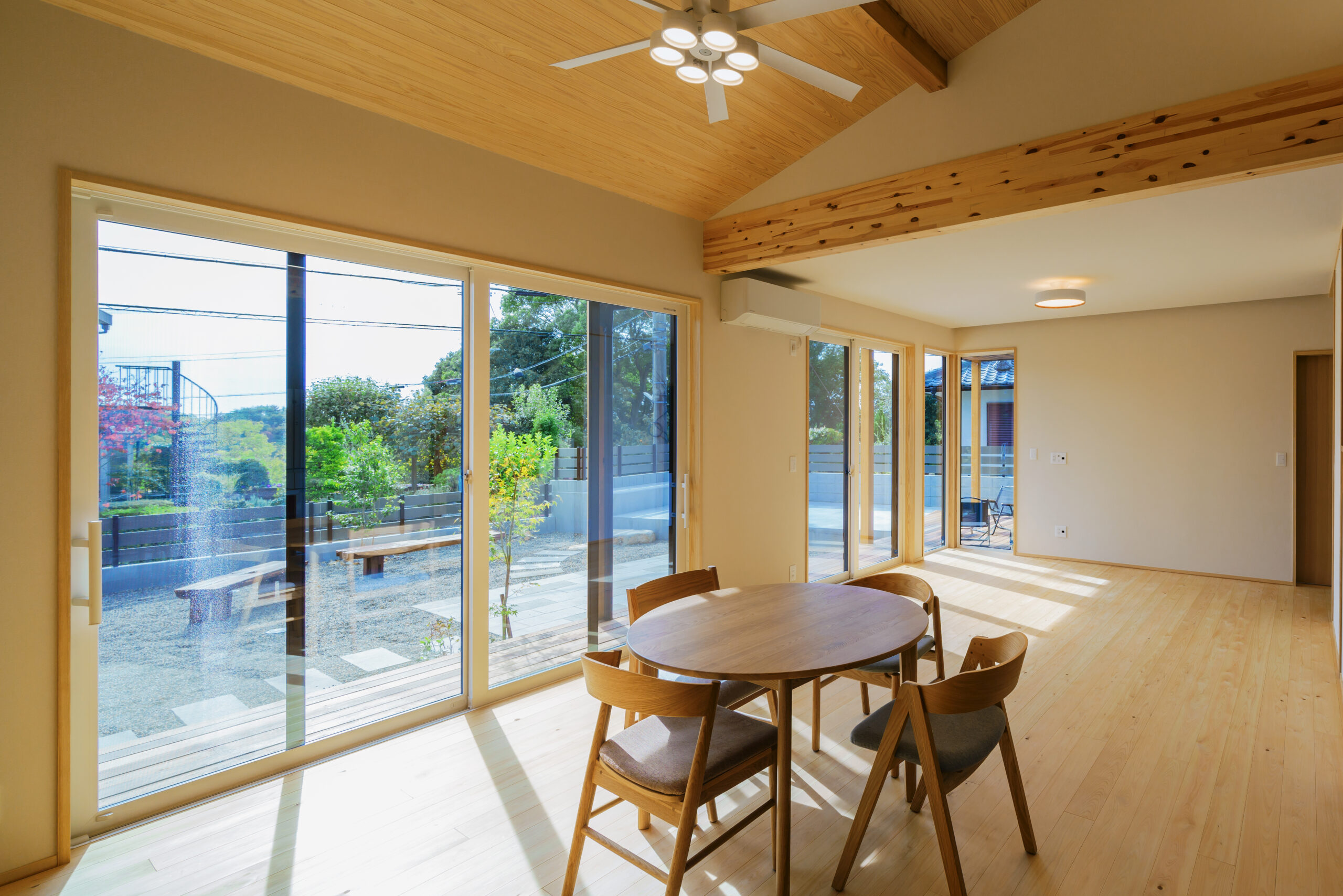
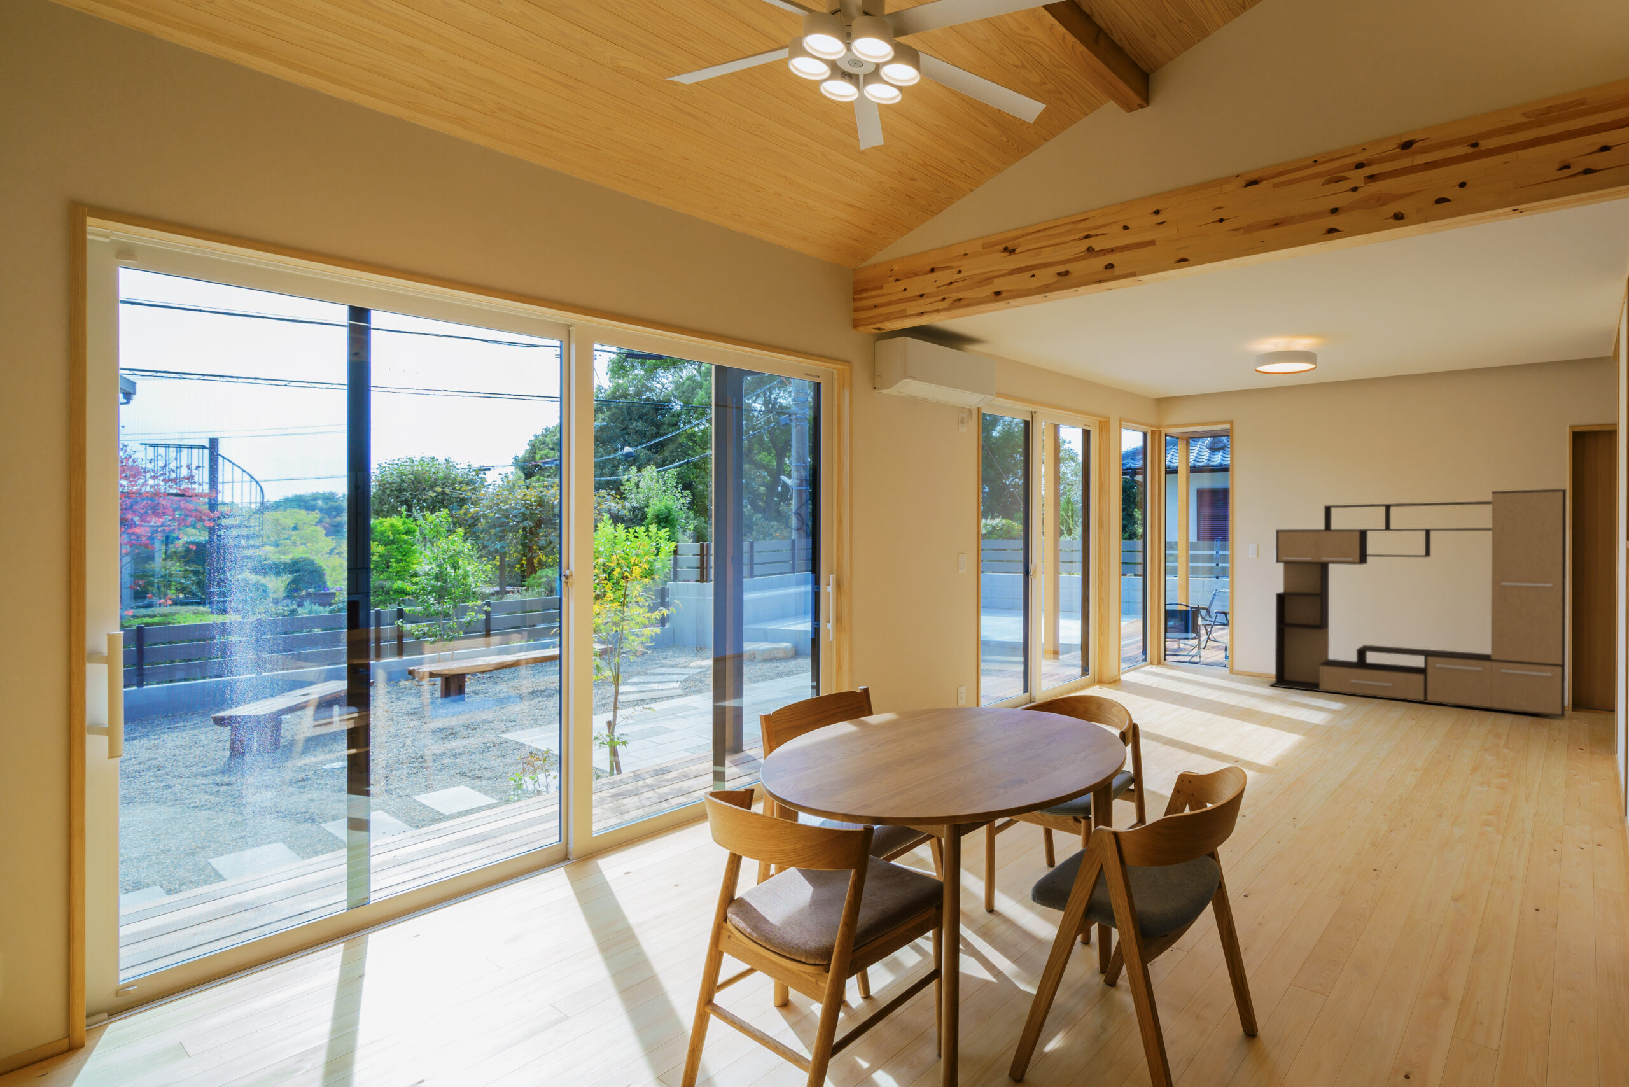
+ media console [1269,488,1567,718]
